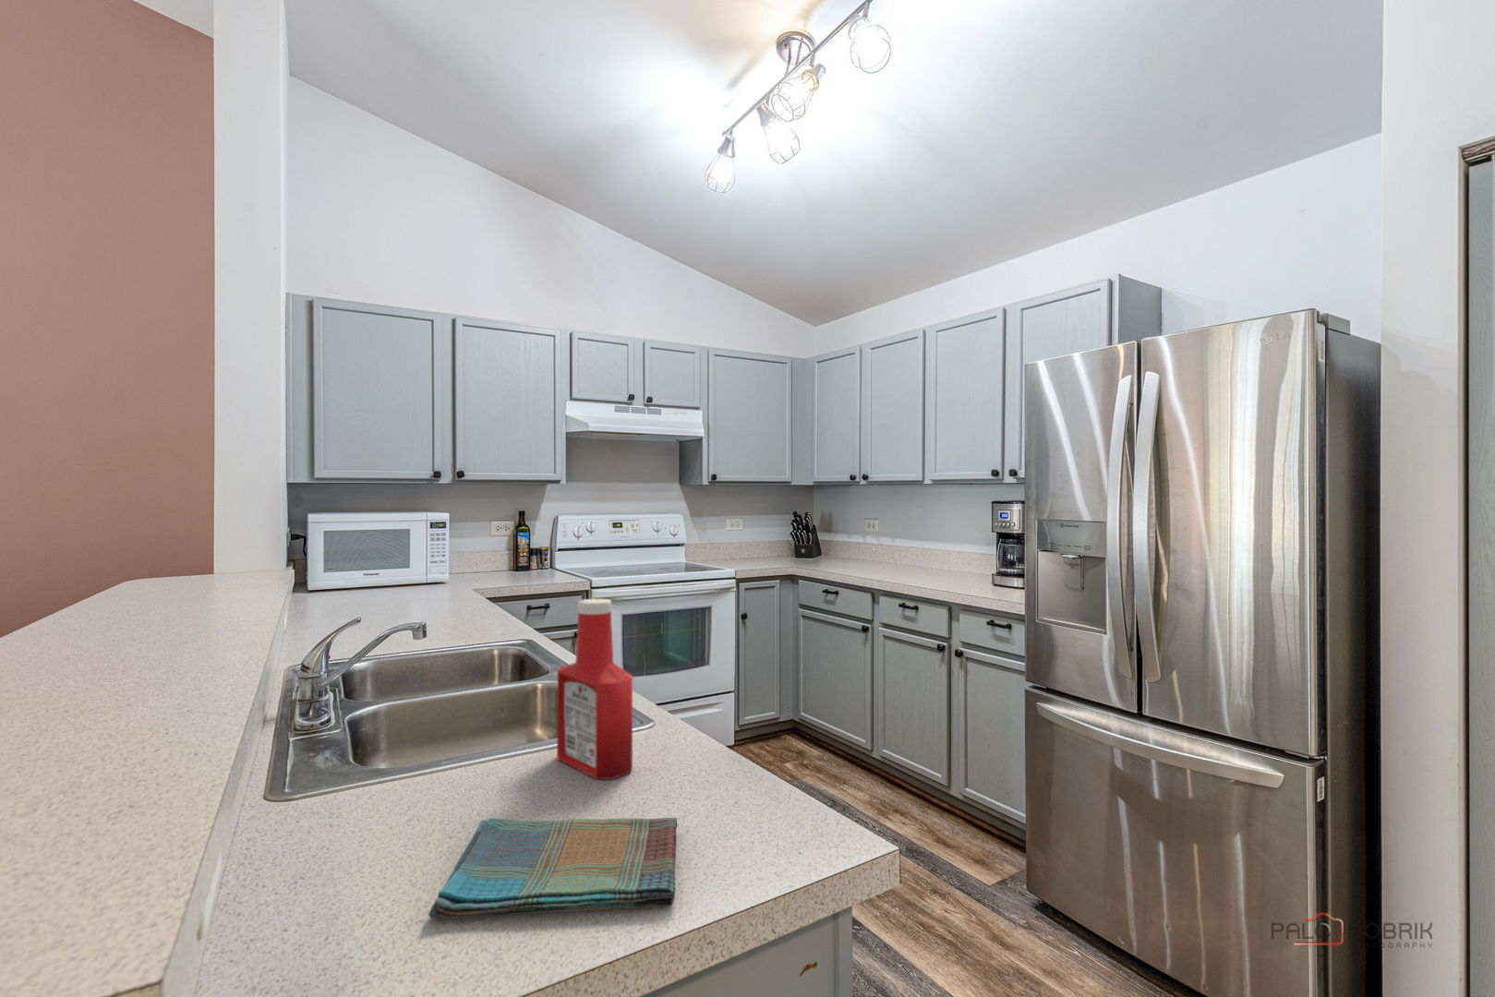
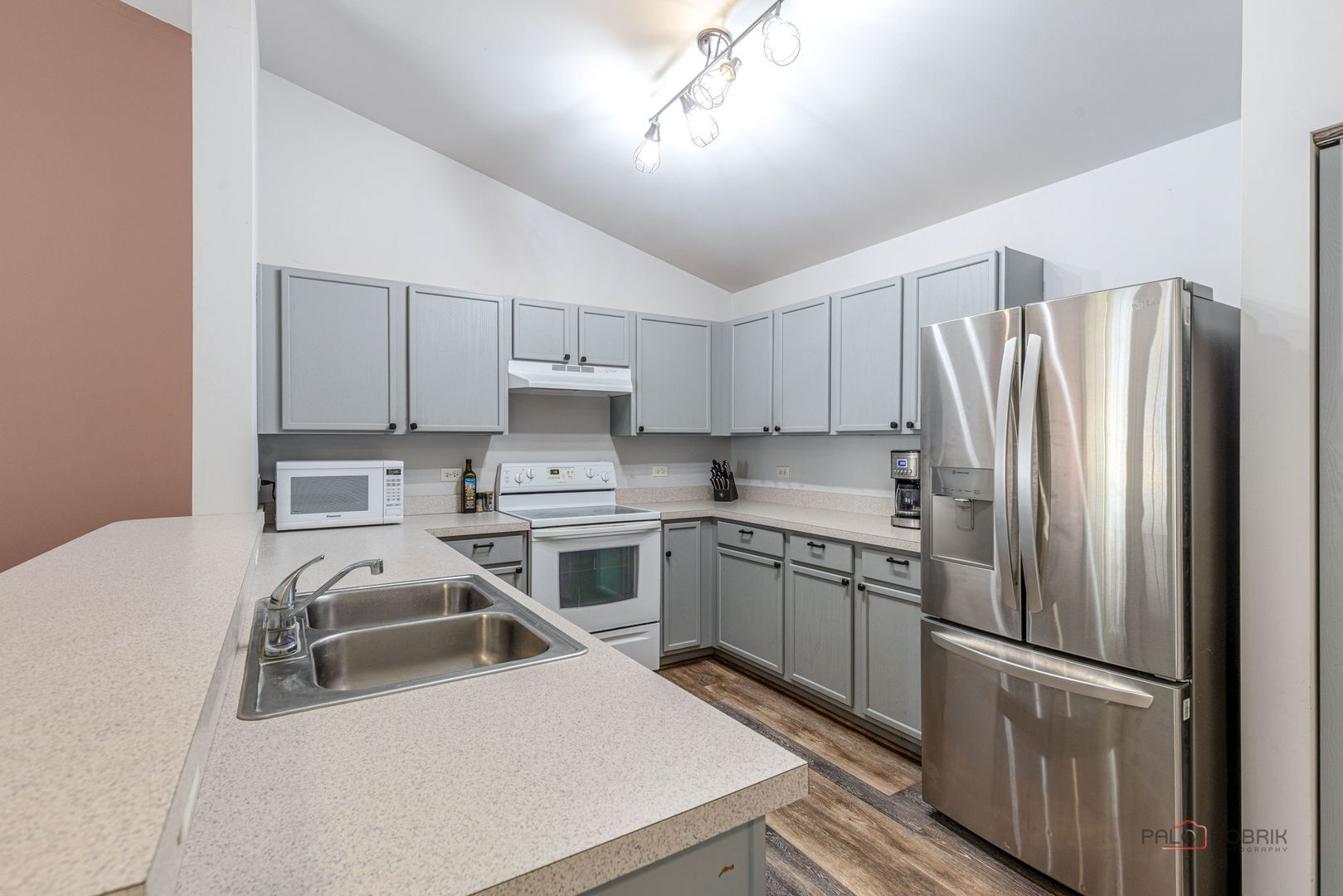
- dish towel [427,817,678,919]
- soap bottle [555,599,633,780]
